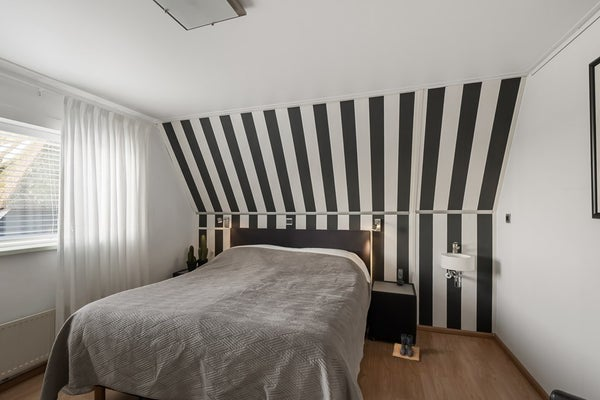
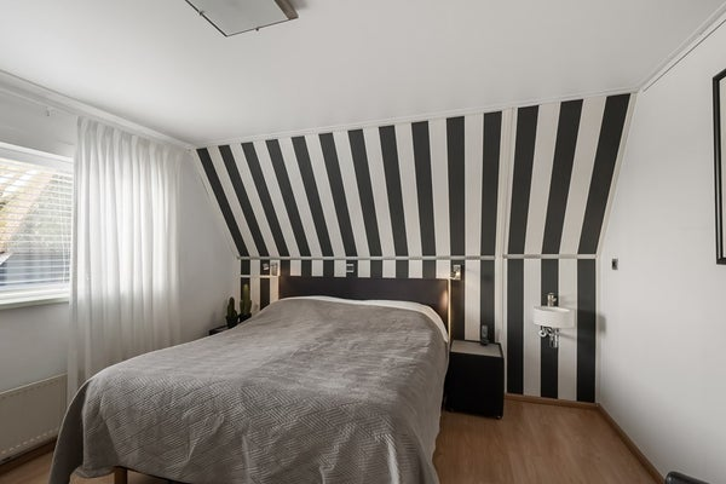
- boots [392,333,421,362]
